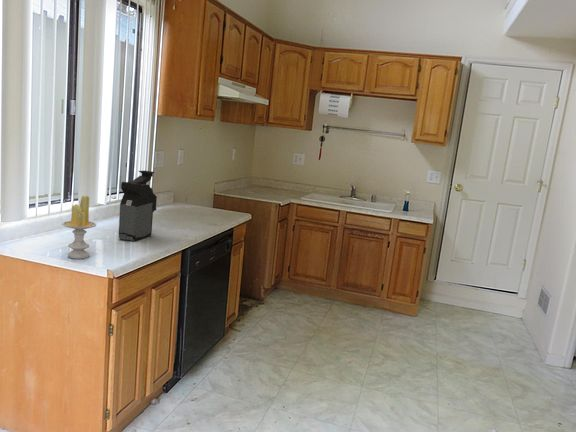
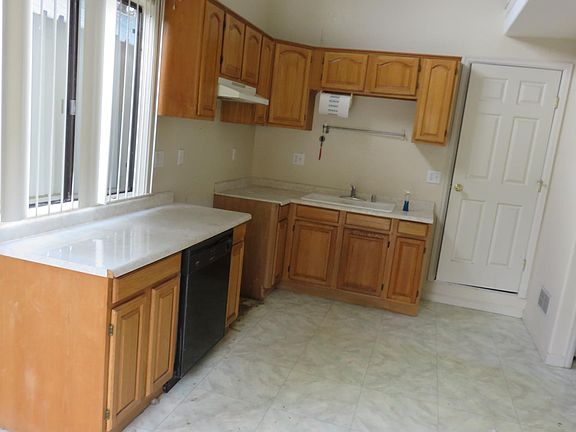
- coffee maker [118,170,158,242]
- candle [61,195,98,260]
